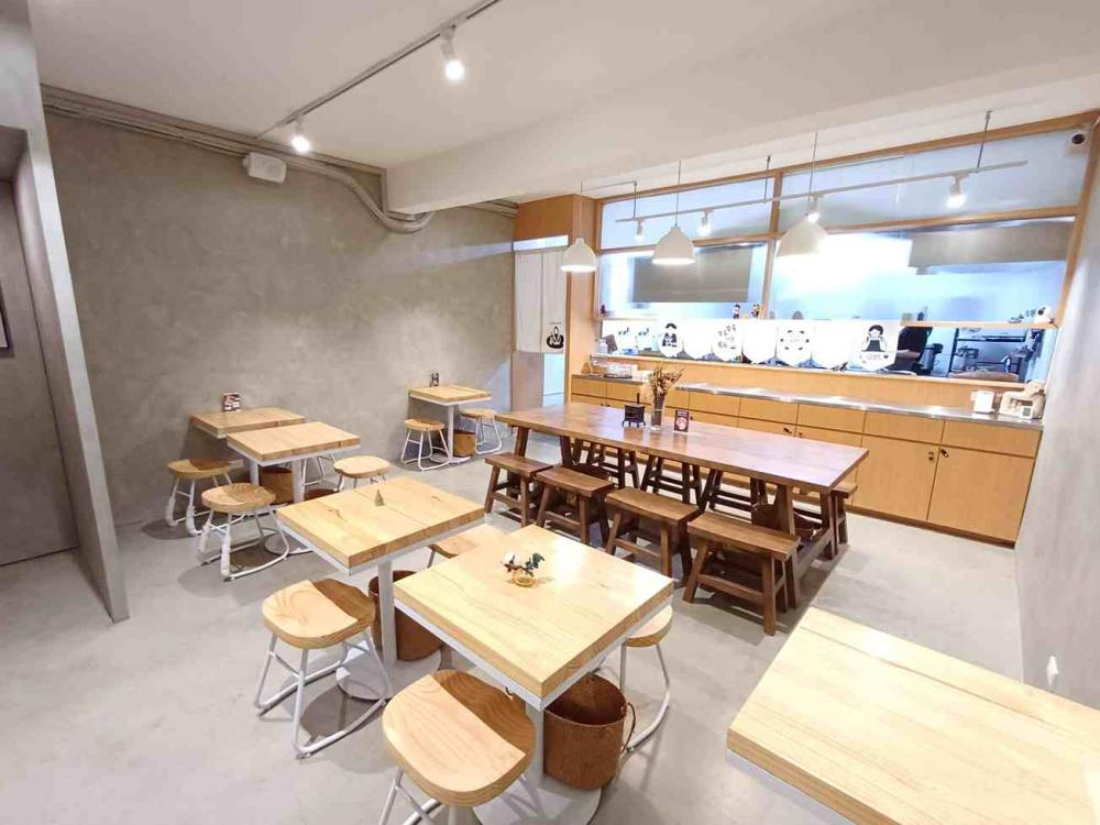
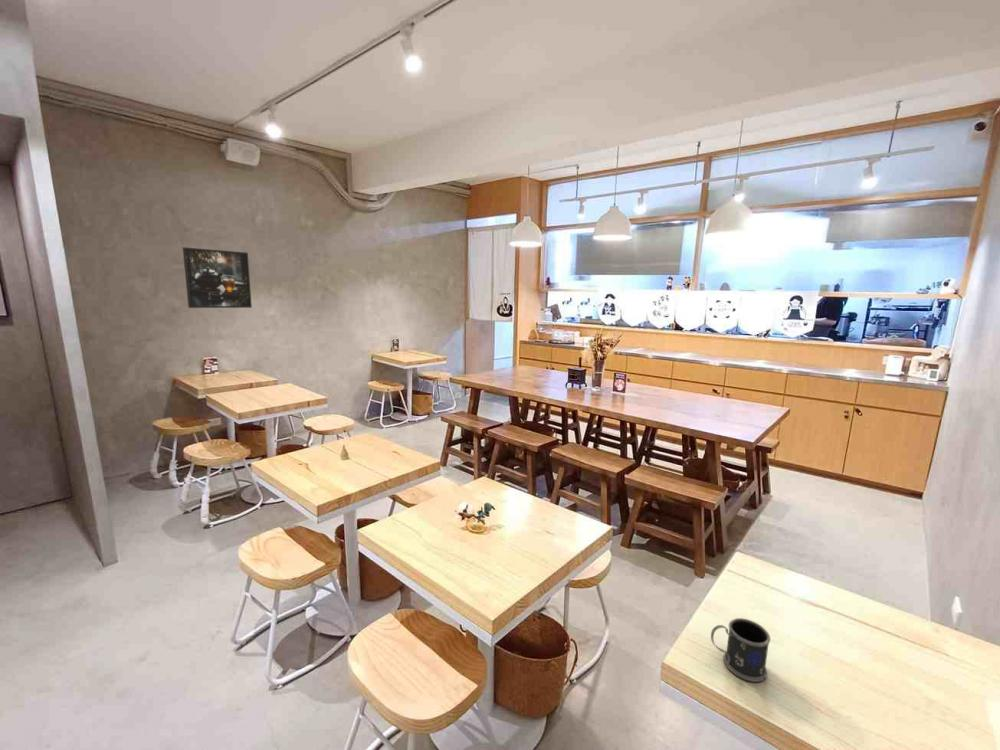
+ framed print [182,246,253,309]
+ mug [710,617,771,683]
